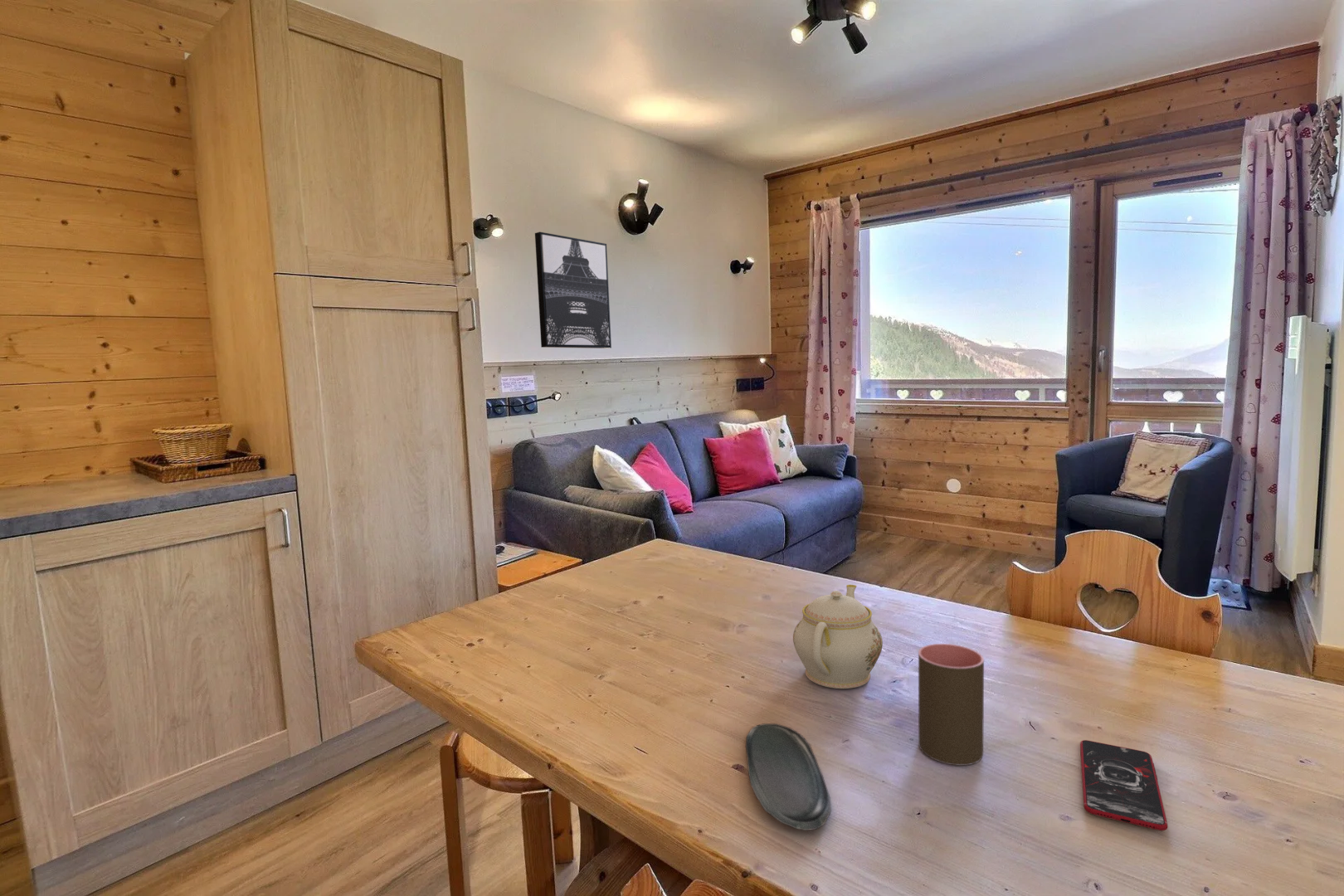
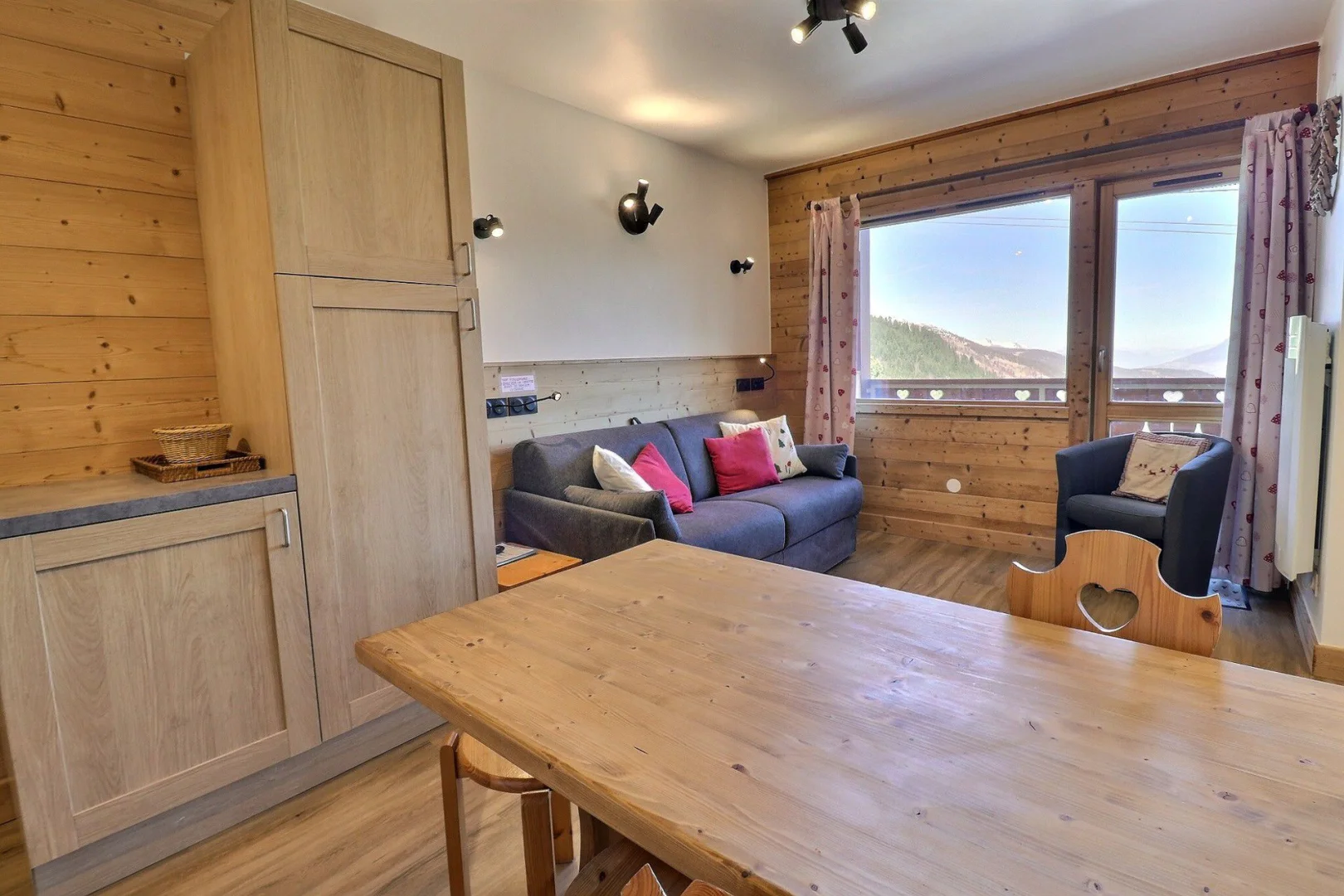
- oval tray [745,723,832,831]
- wall art [534,231,612,349]
- smartphone [1079,739,1169,831]
- teapot [792,584,884,689]
- cup [918,643,985,766]
